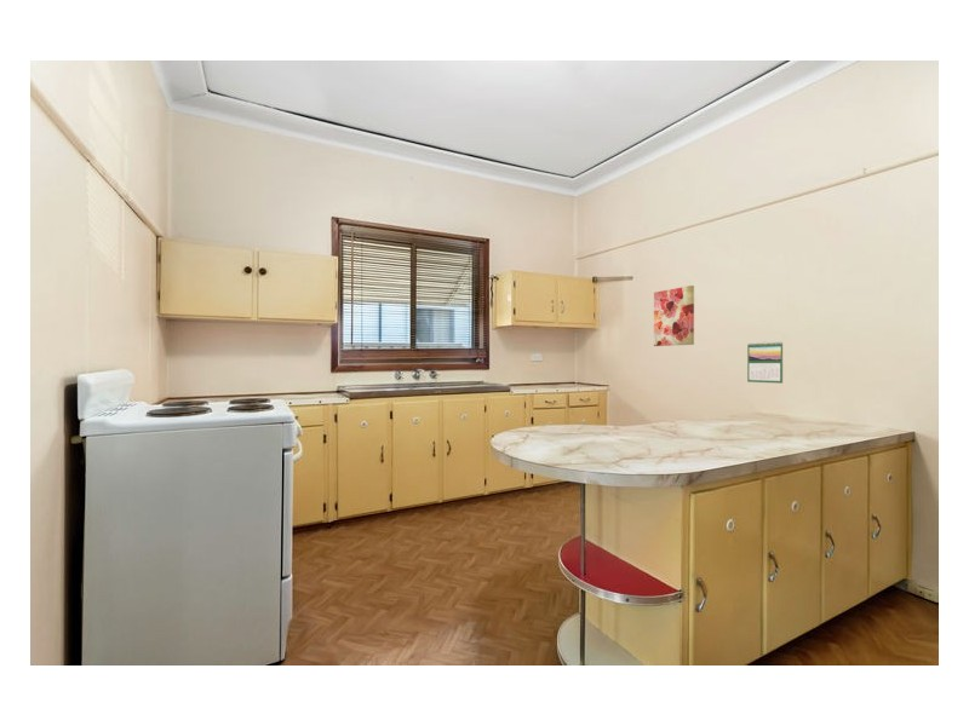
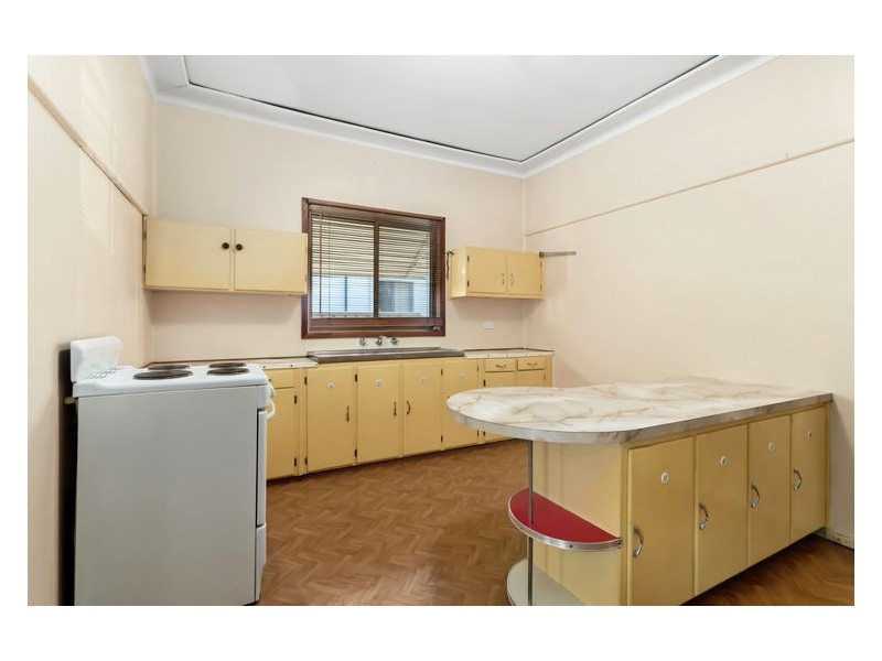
- calendar [746,340,784,385]
- wall art [653,284,695,347]
